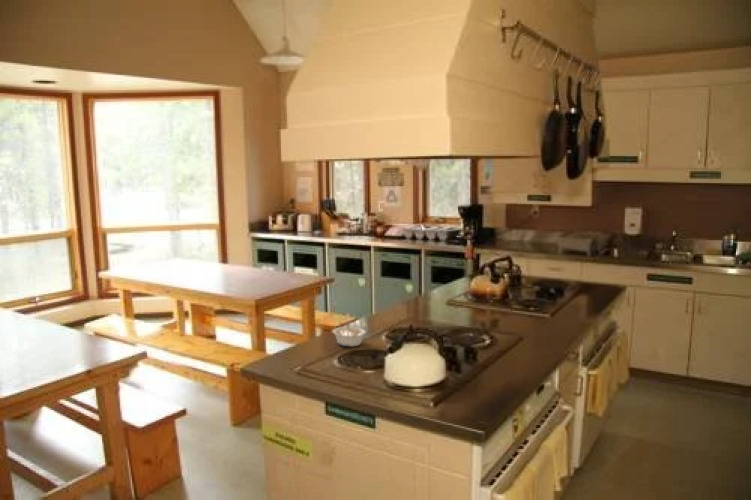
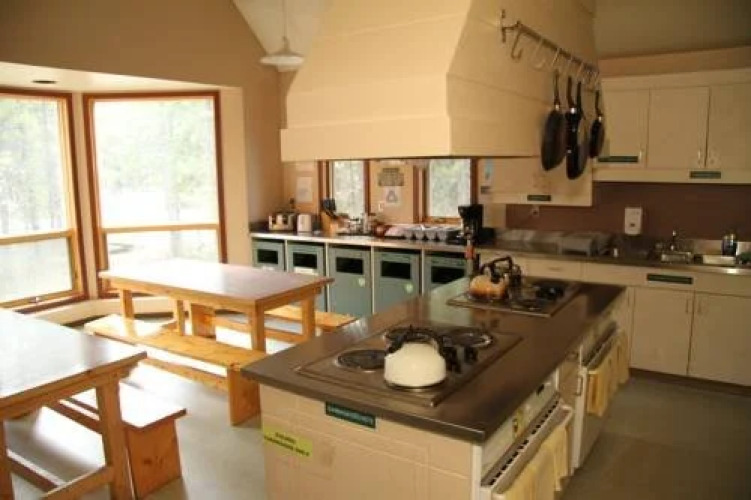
- legume [332,321,367,347]
